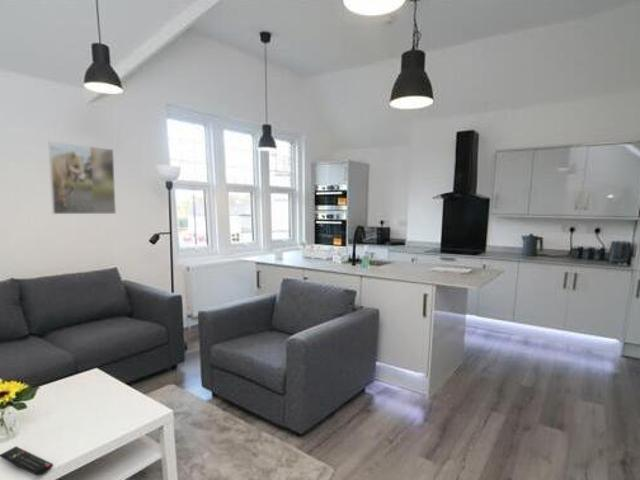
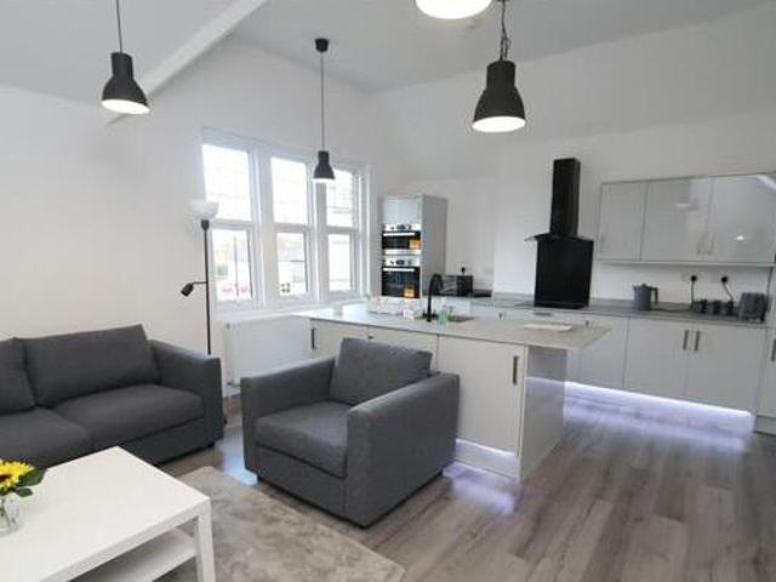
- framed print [47,140,117,215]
- remote control [0,445,54,477]
